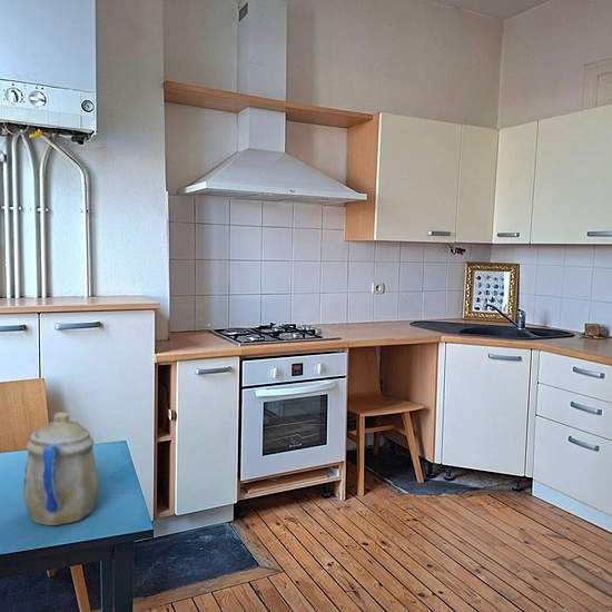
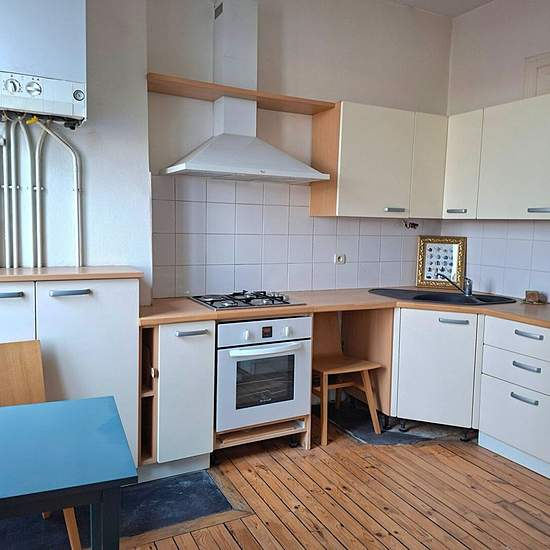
- teapot [22,412,99,526]
